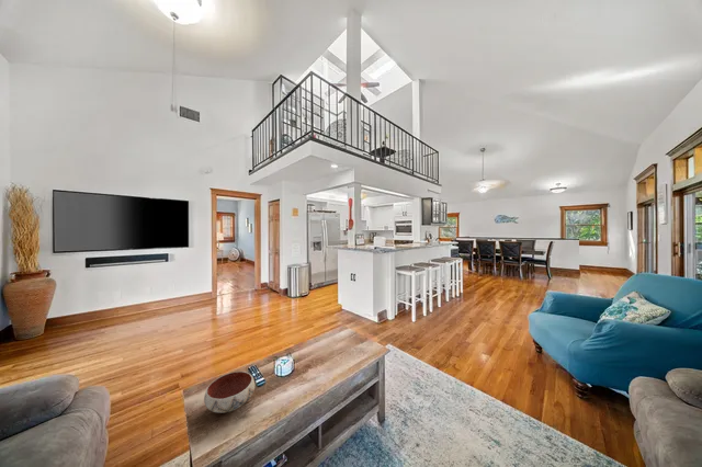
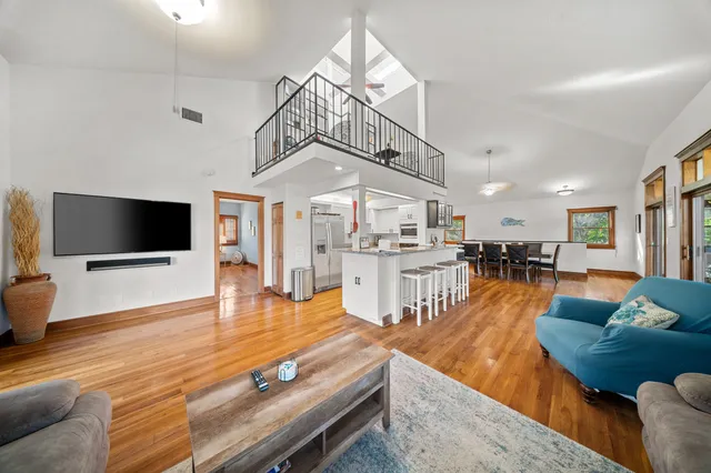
- bowl [203,371,256,413]
